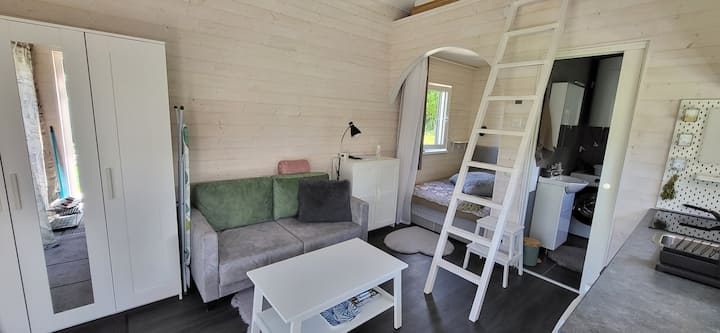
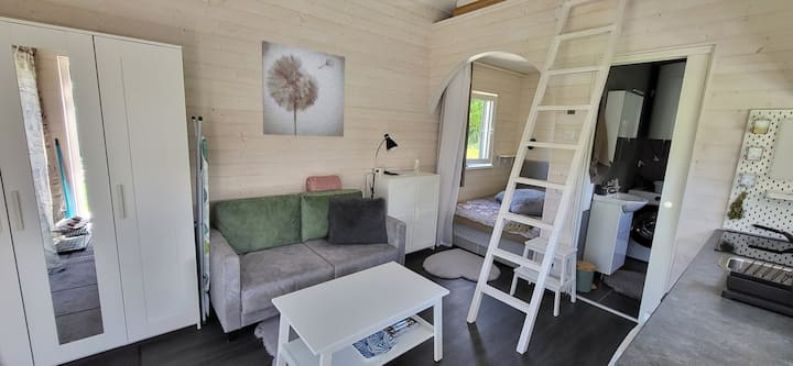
+ wall art [261,40,346,138]
